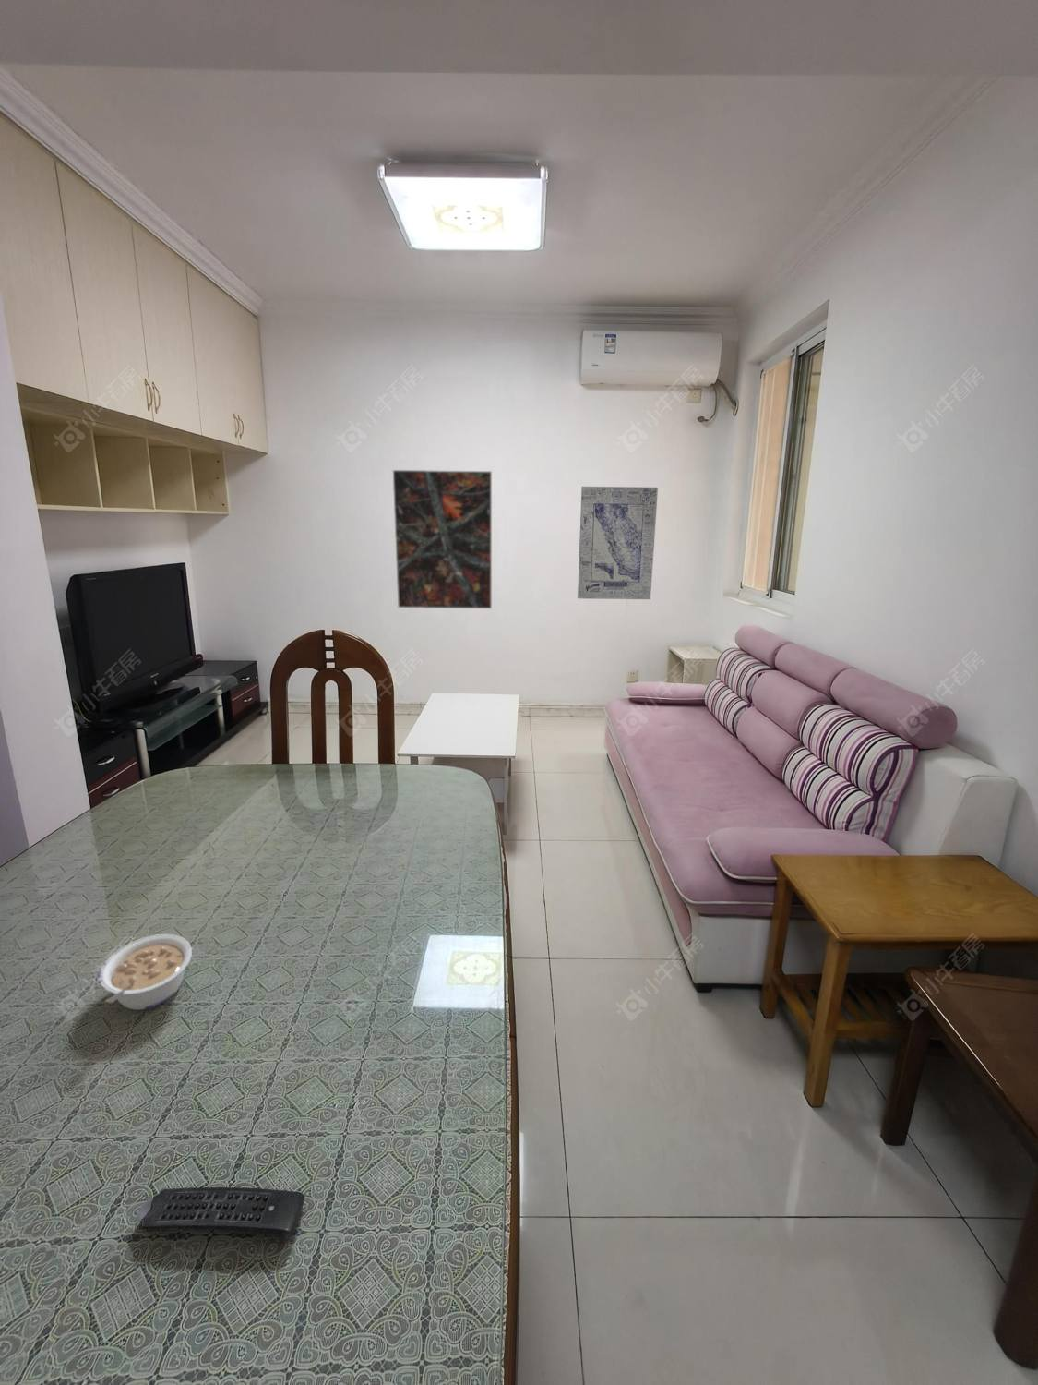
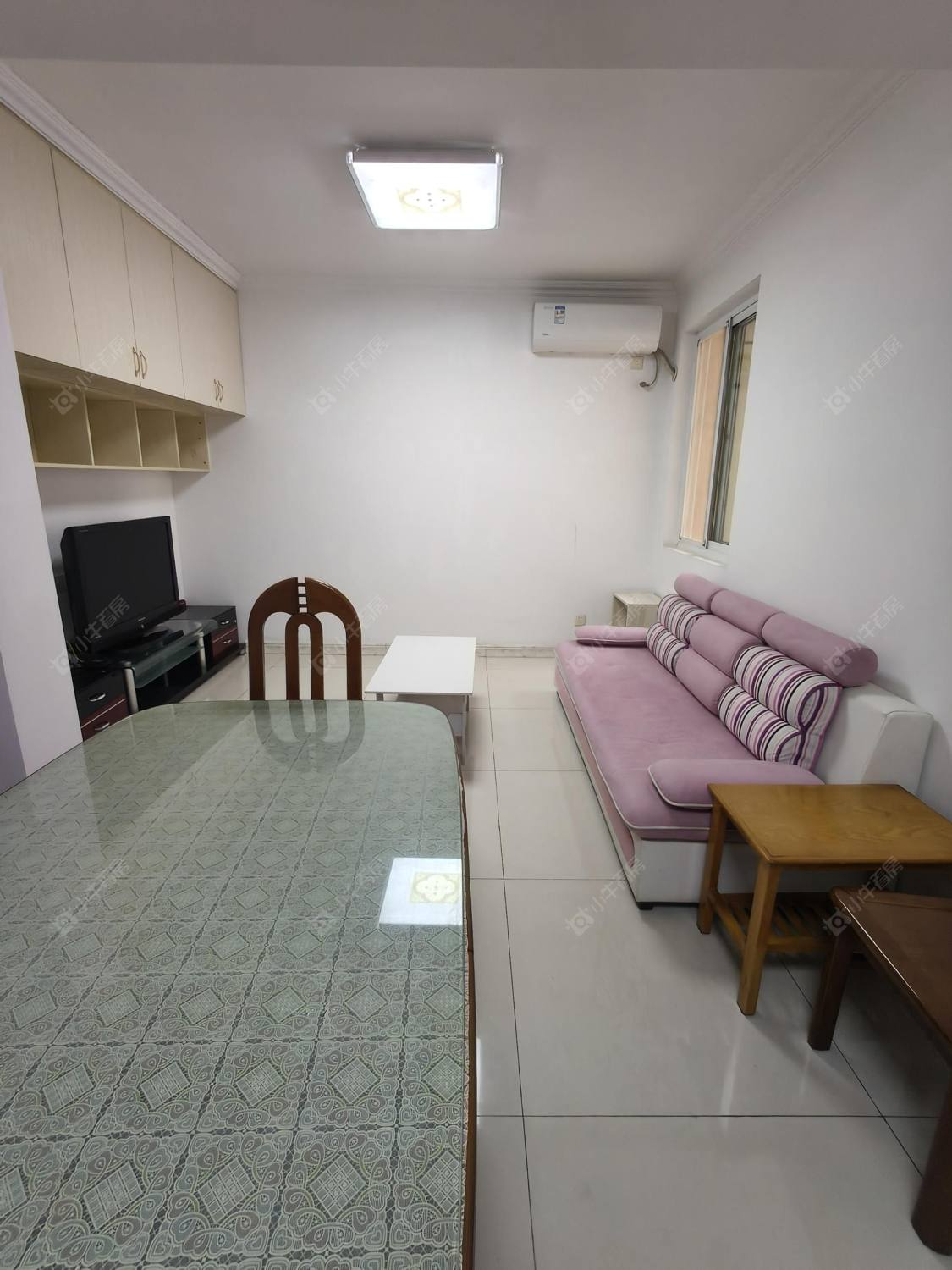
- remote control [136,1187,305,1243]
- legume [98,934,193,1011]
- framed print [393,469,493,610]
- wall art [577,485,659,600]
